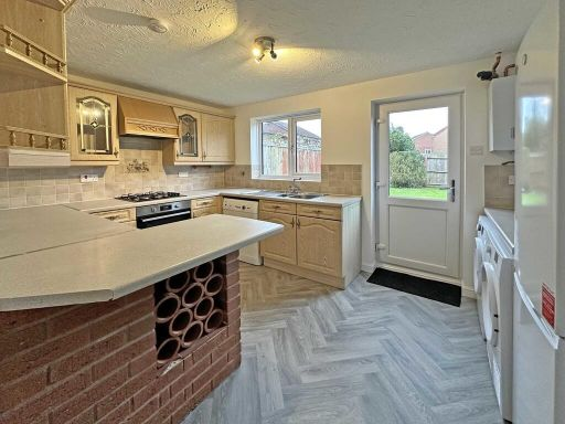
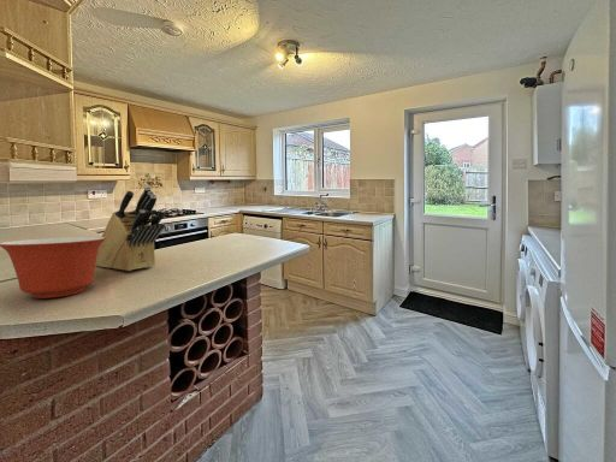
+ mixing bowl [0,236,106,300]
+ knife block [95,185,166,272]
